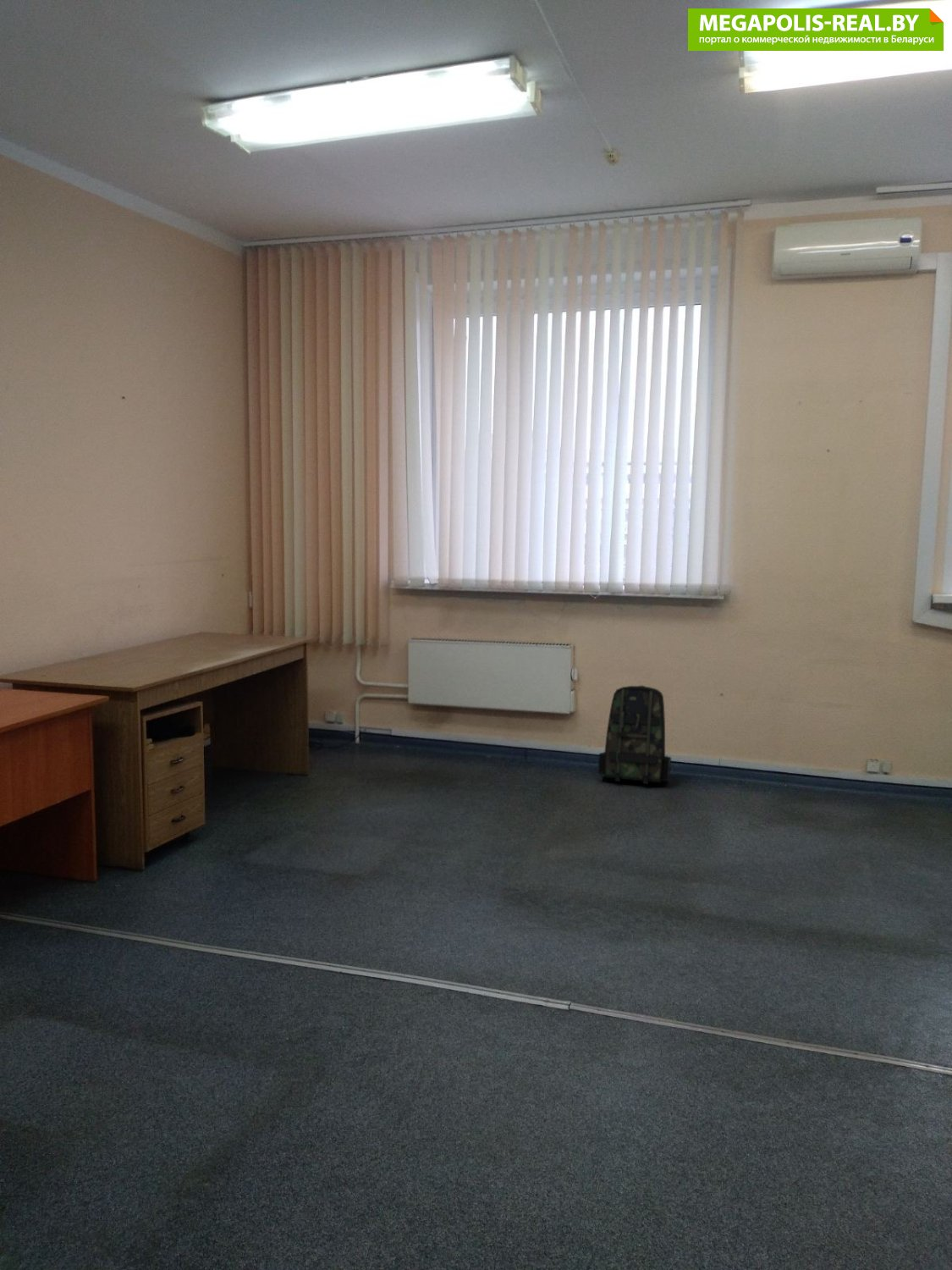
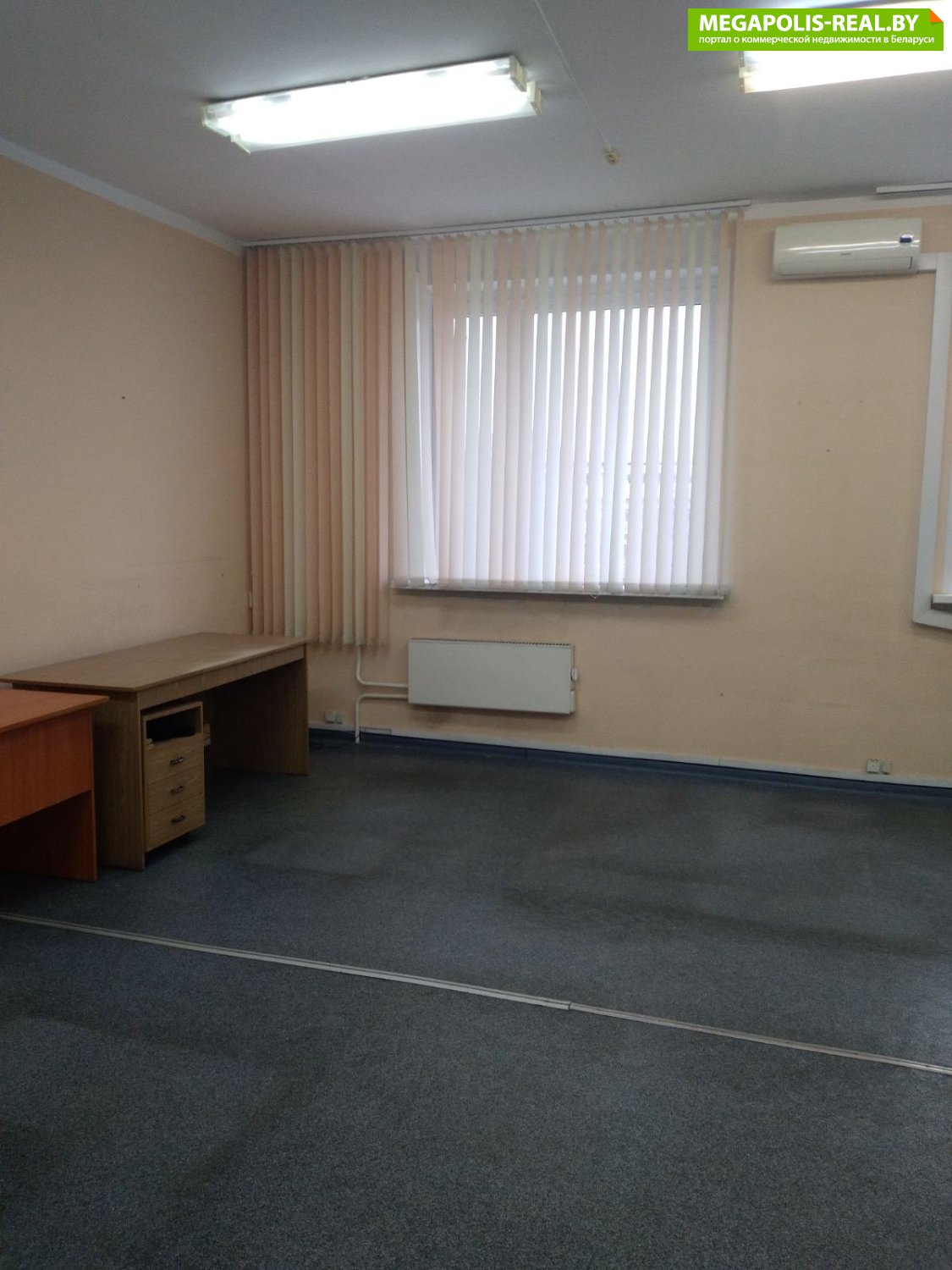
- backpack [597,685,672,785]
